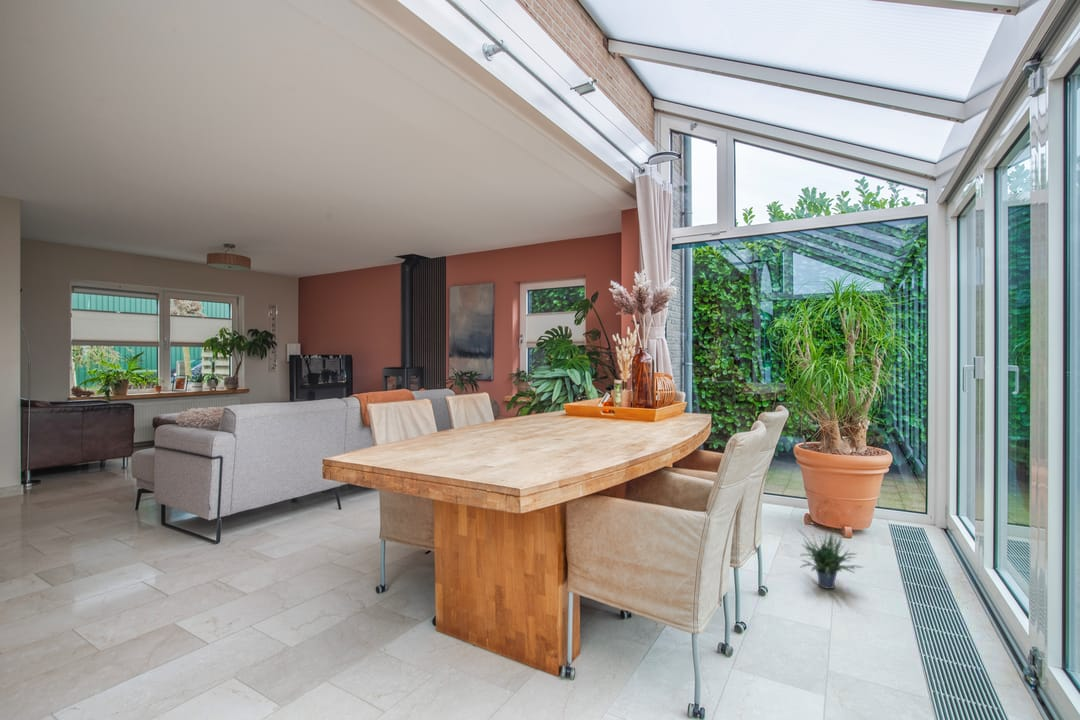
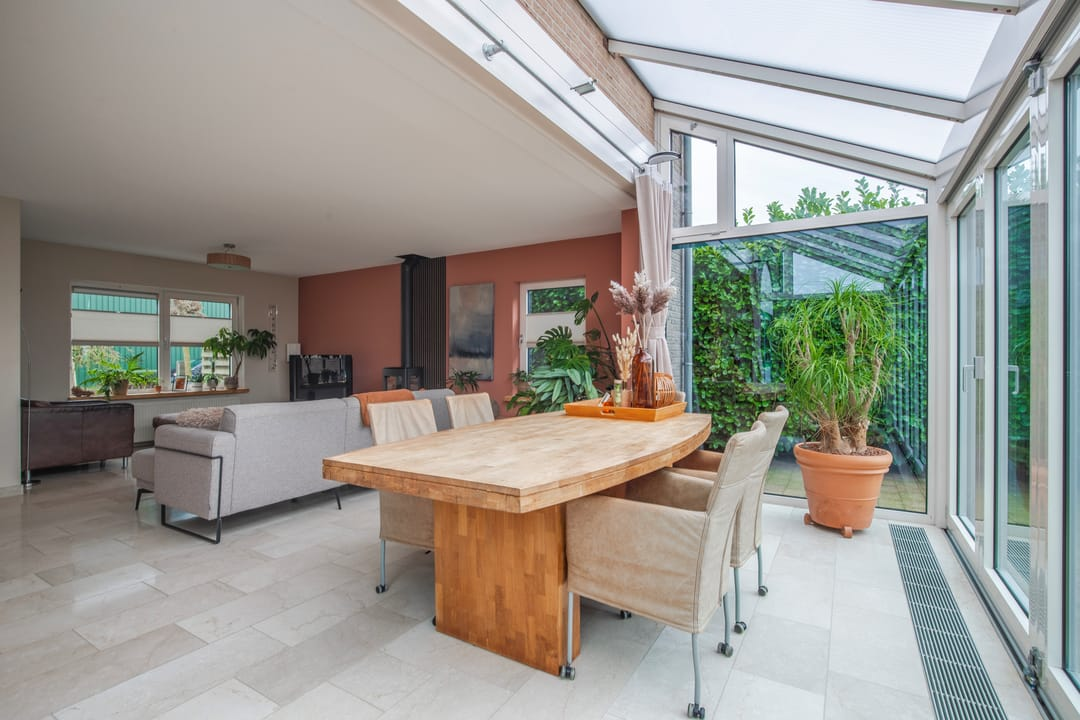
- potted plant [796,525,865,590]
